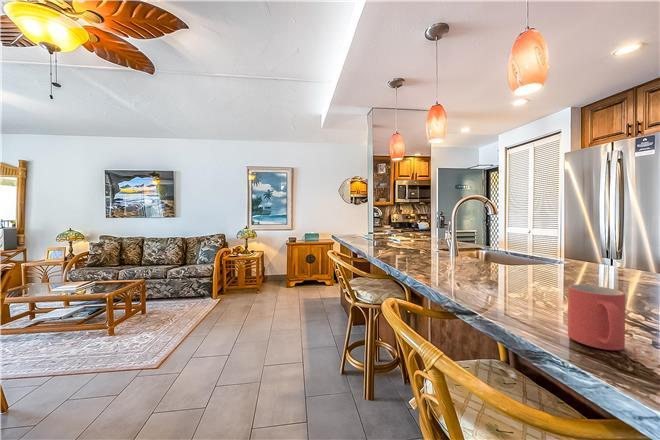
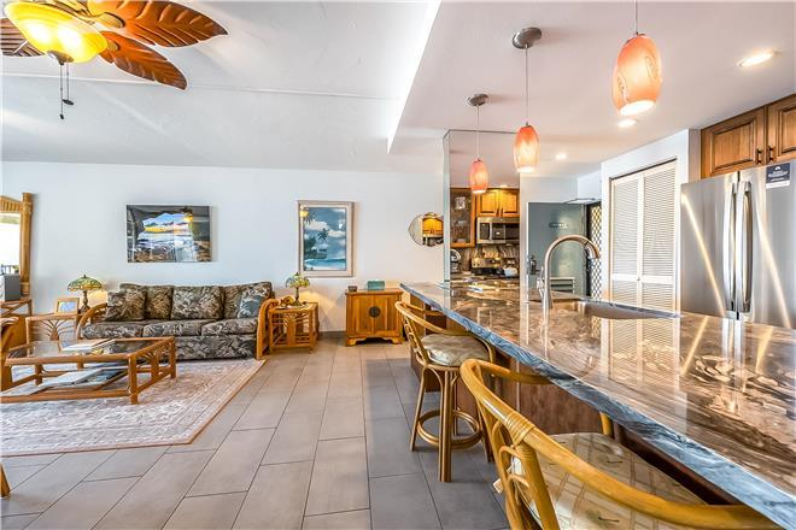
- mug [567,284,626,351]
